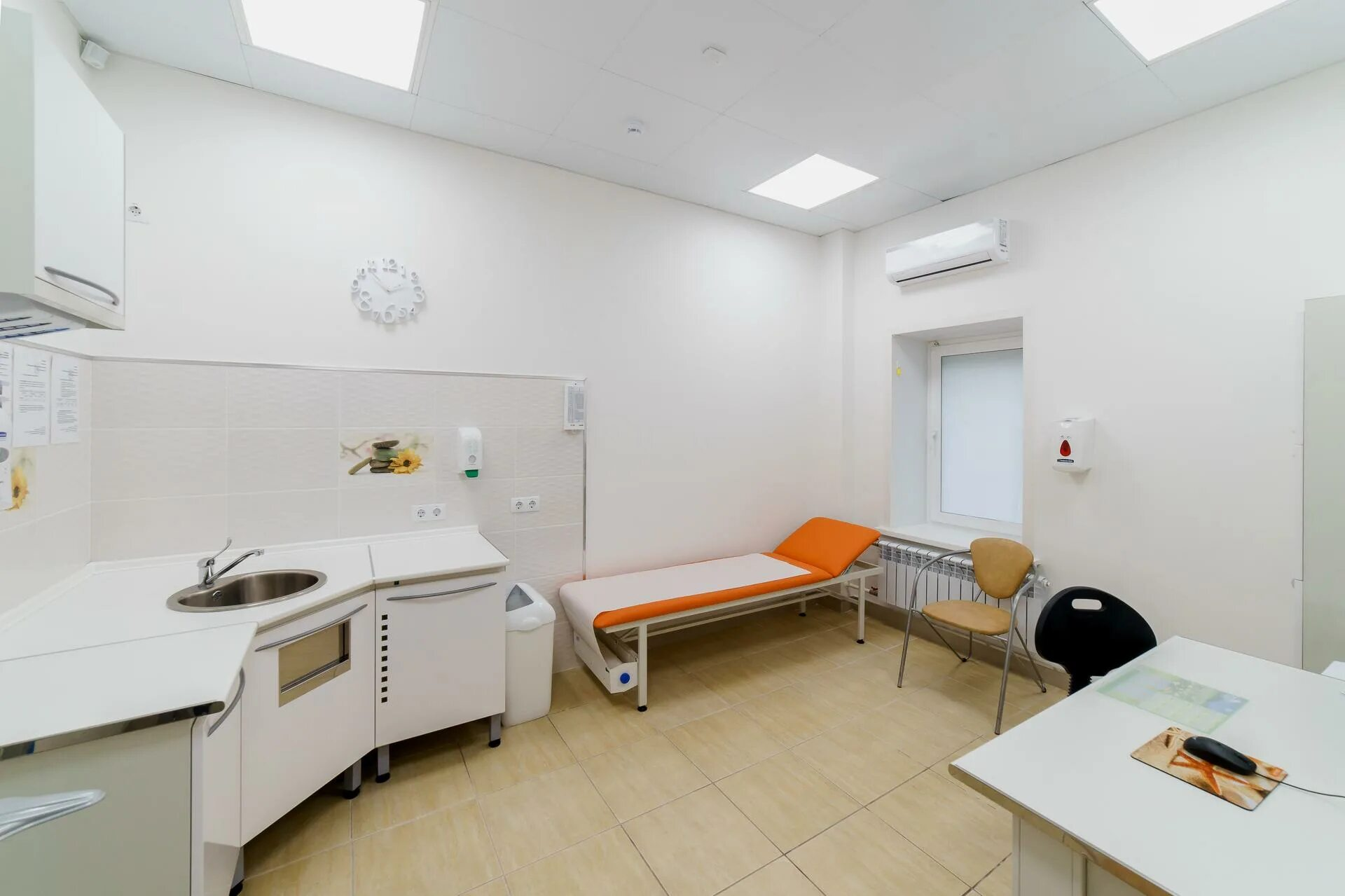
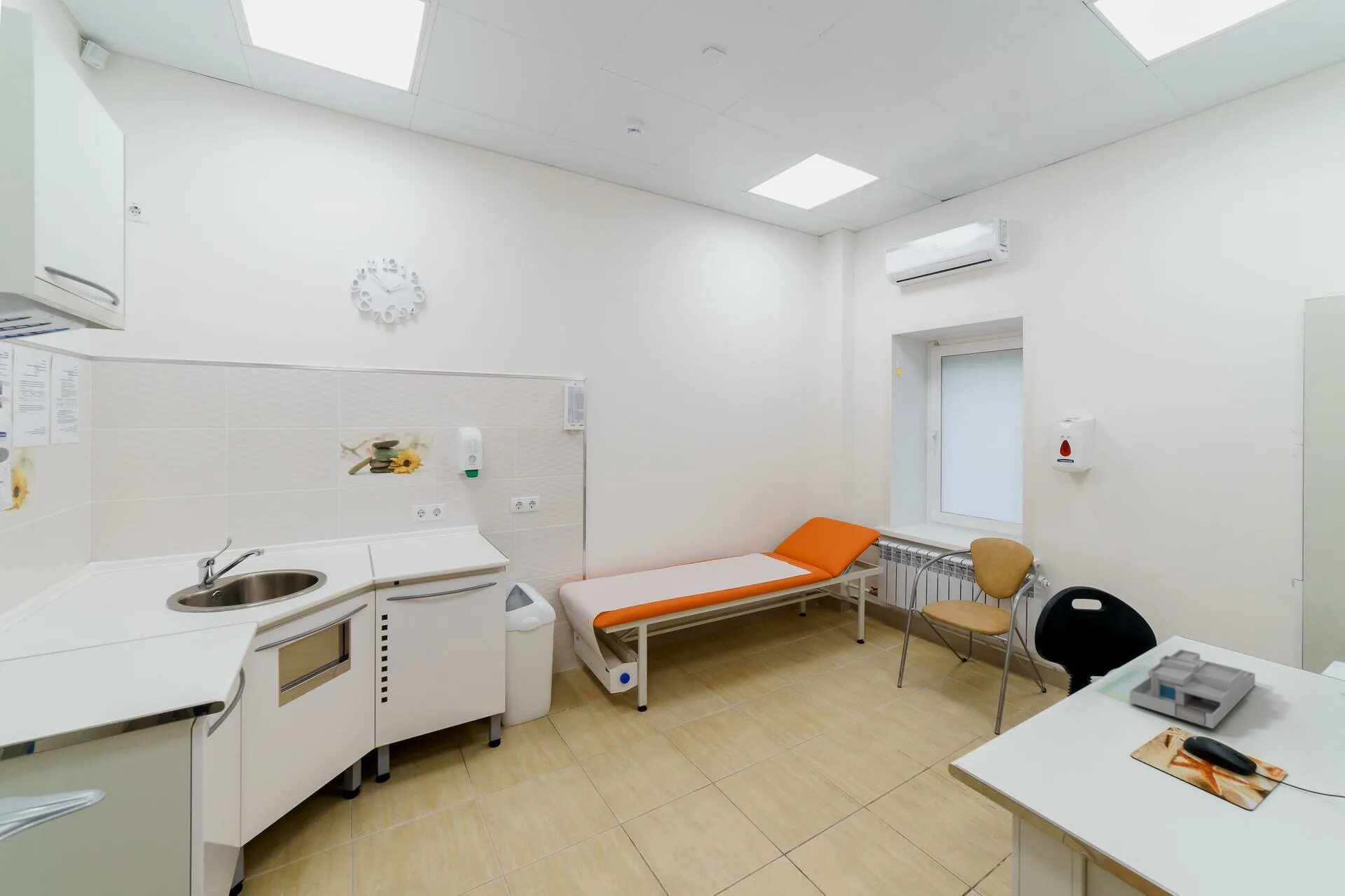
+ desk organizer [1129,649,1256,729]
